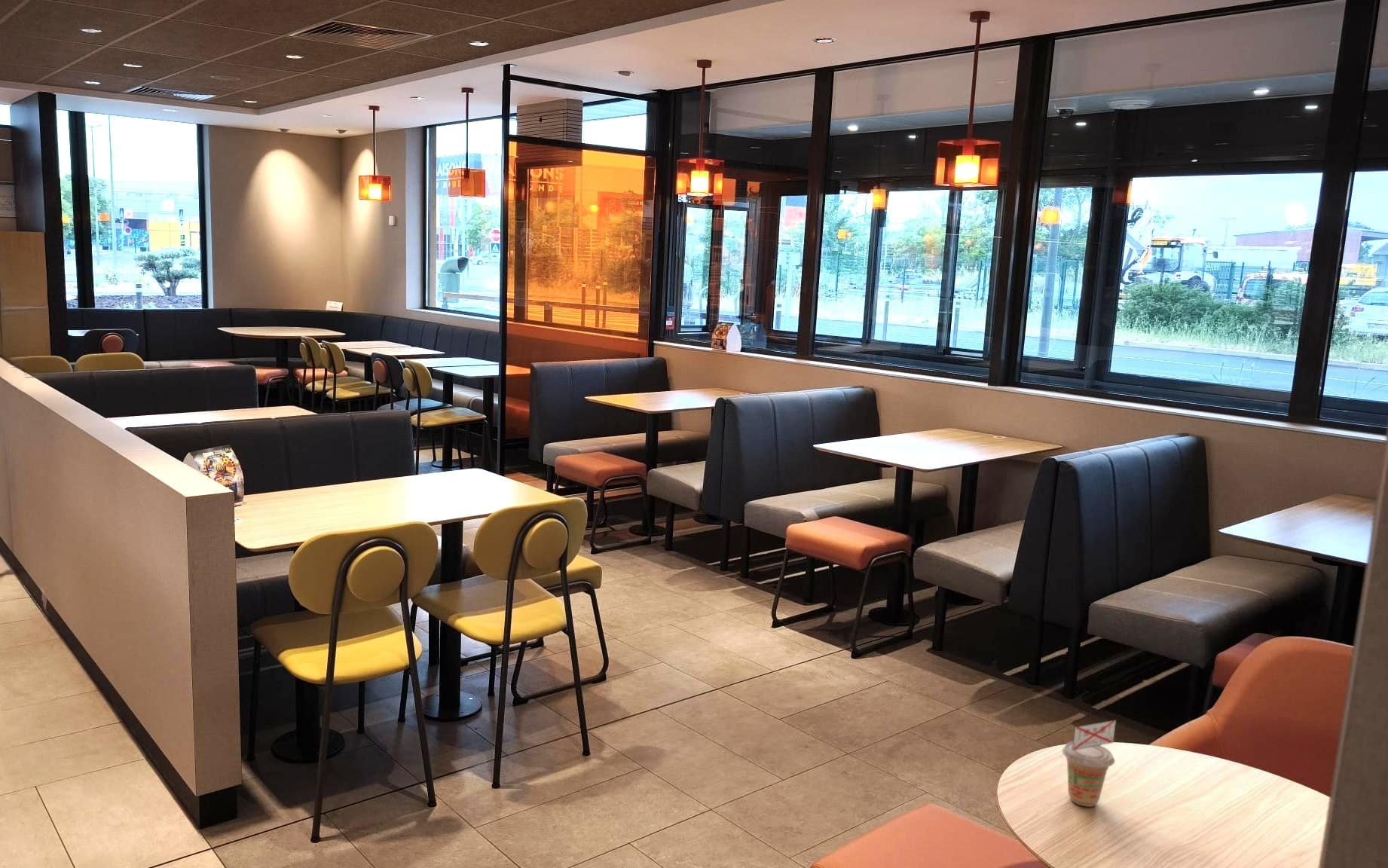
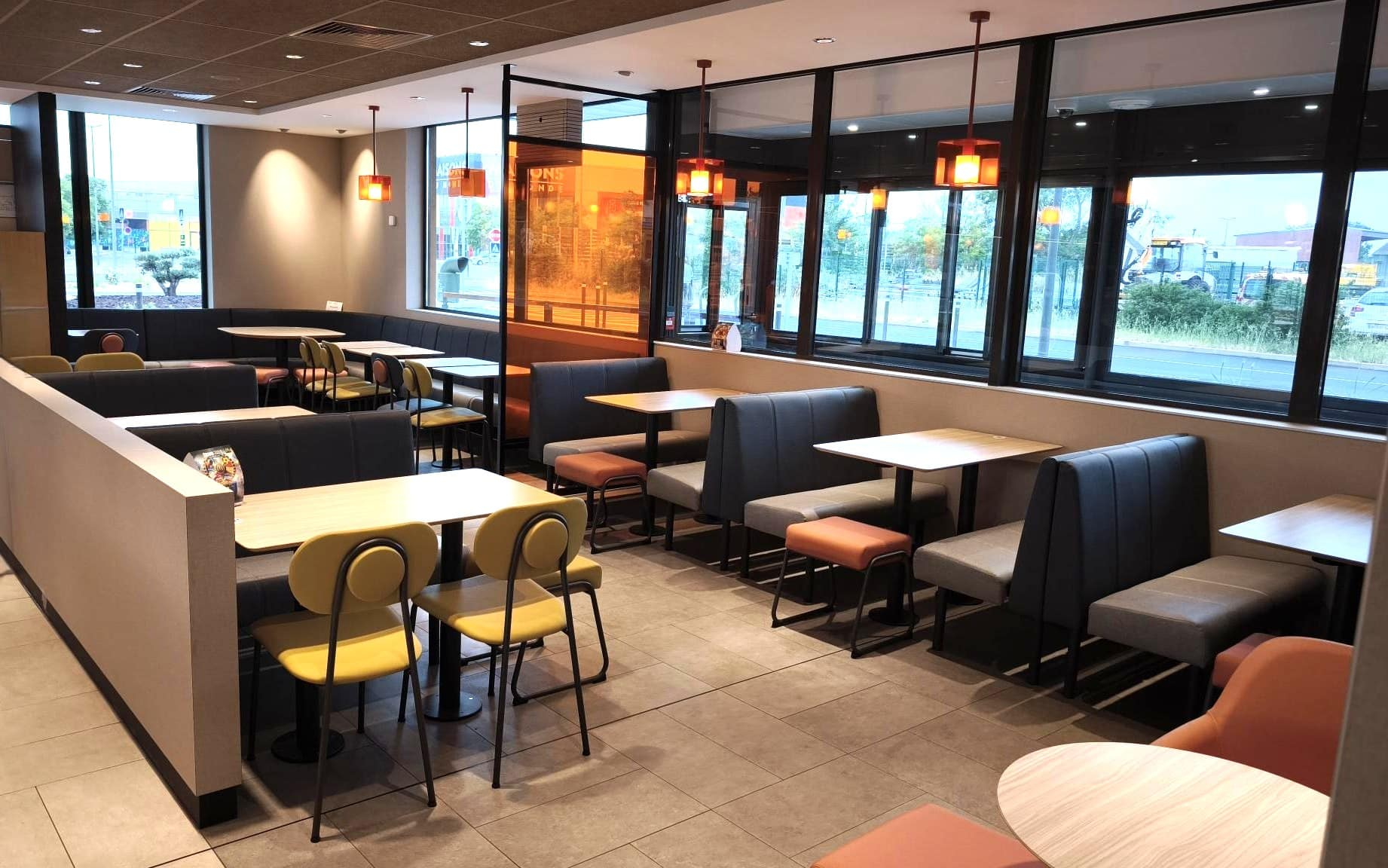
- beverage cup [1061,719,1117,808]
